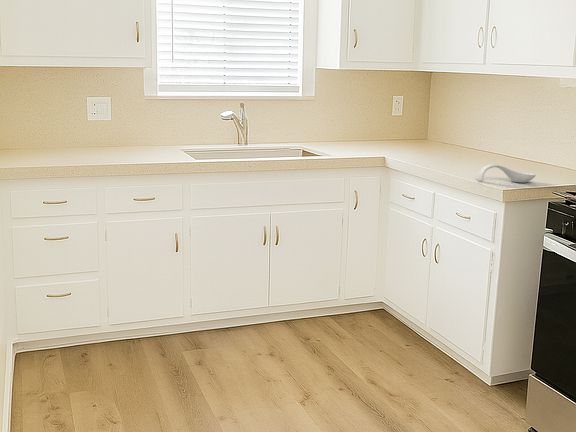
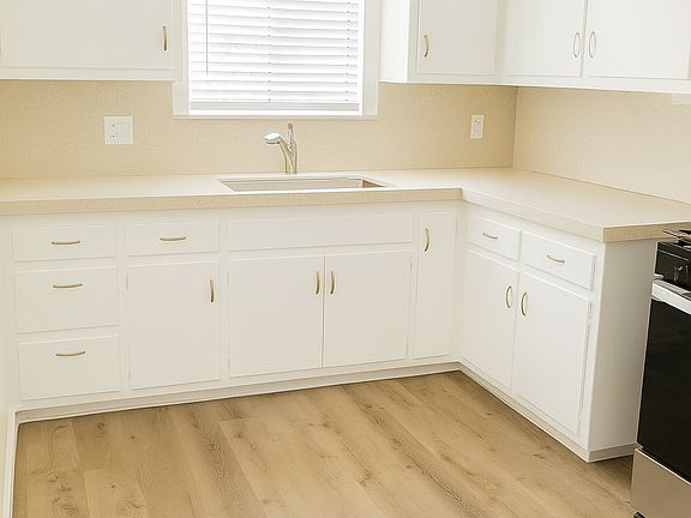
- spoon rest [476,163,537,183]
